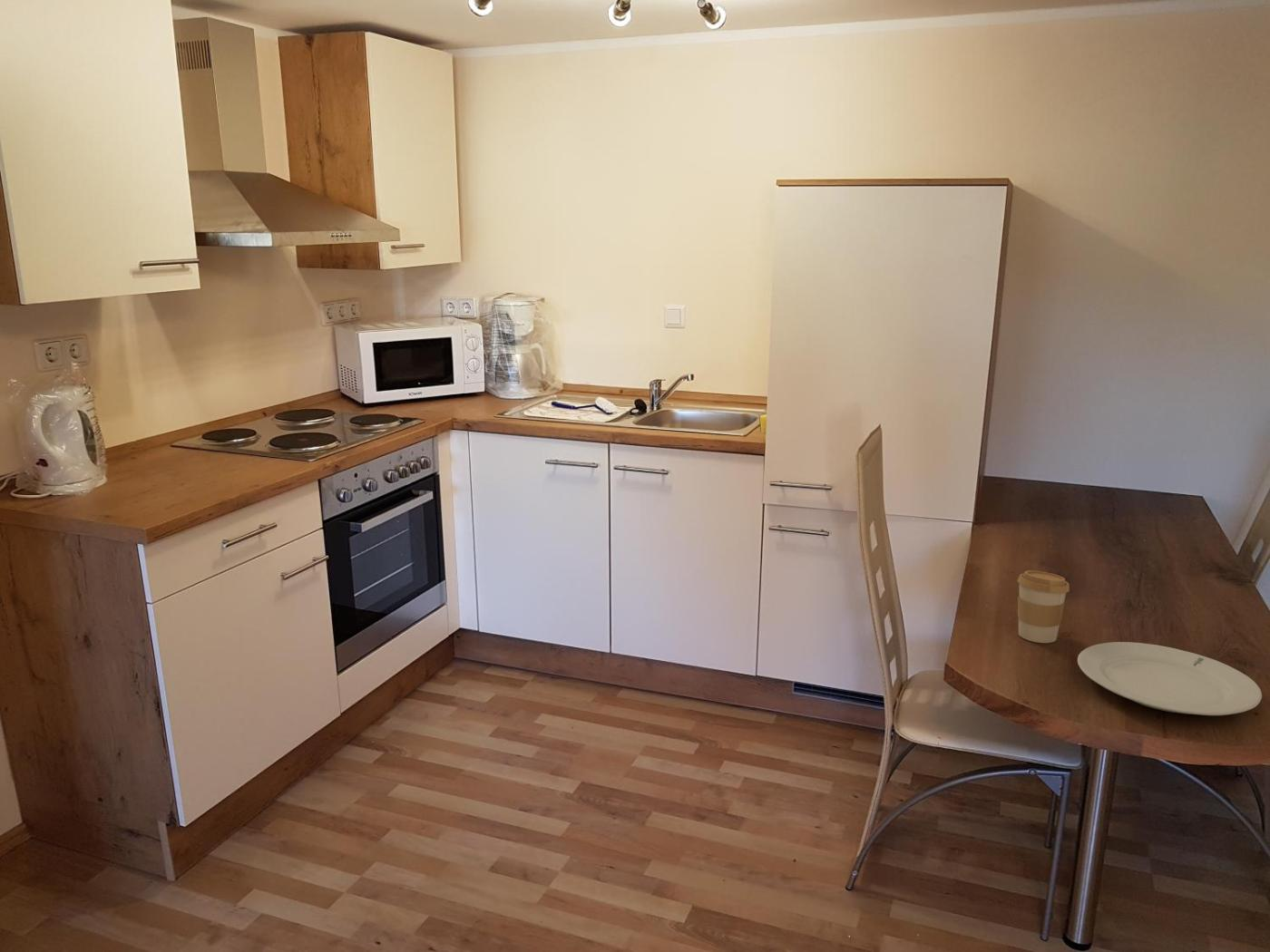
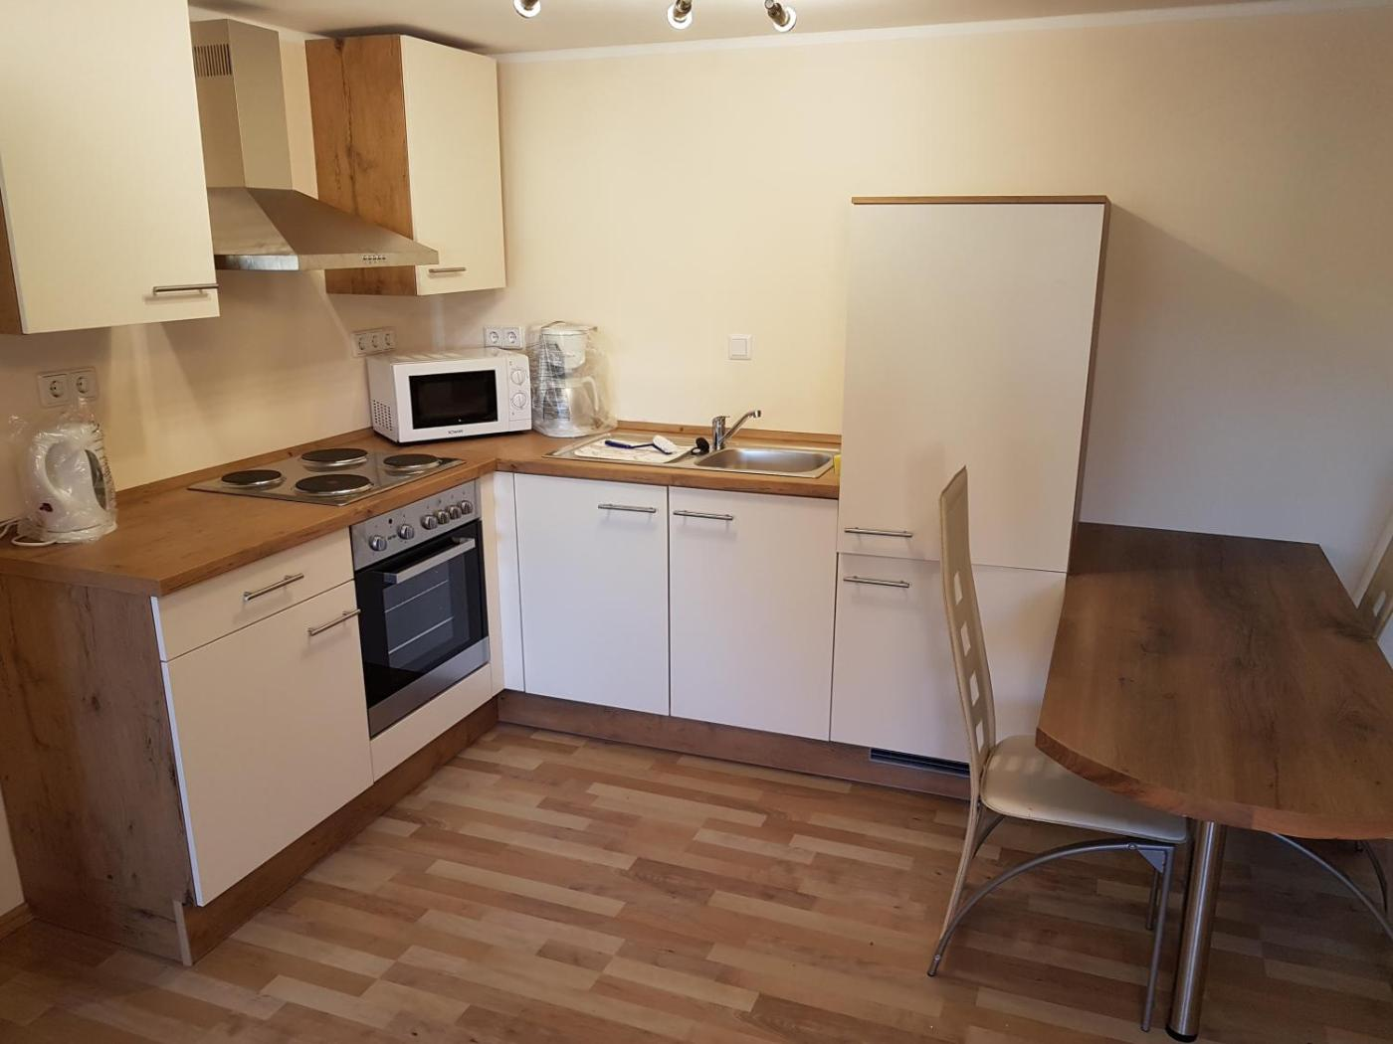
- chinaware [1077,641,1263,716]
- coffee cup [1017,569,1070,644]
